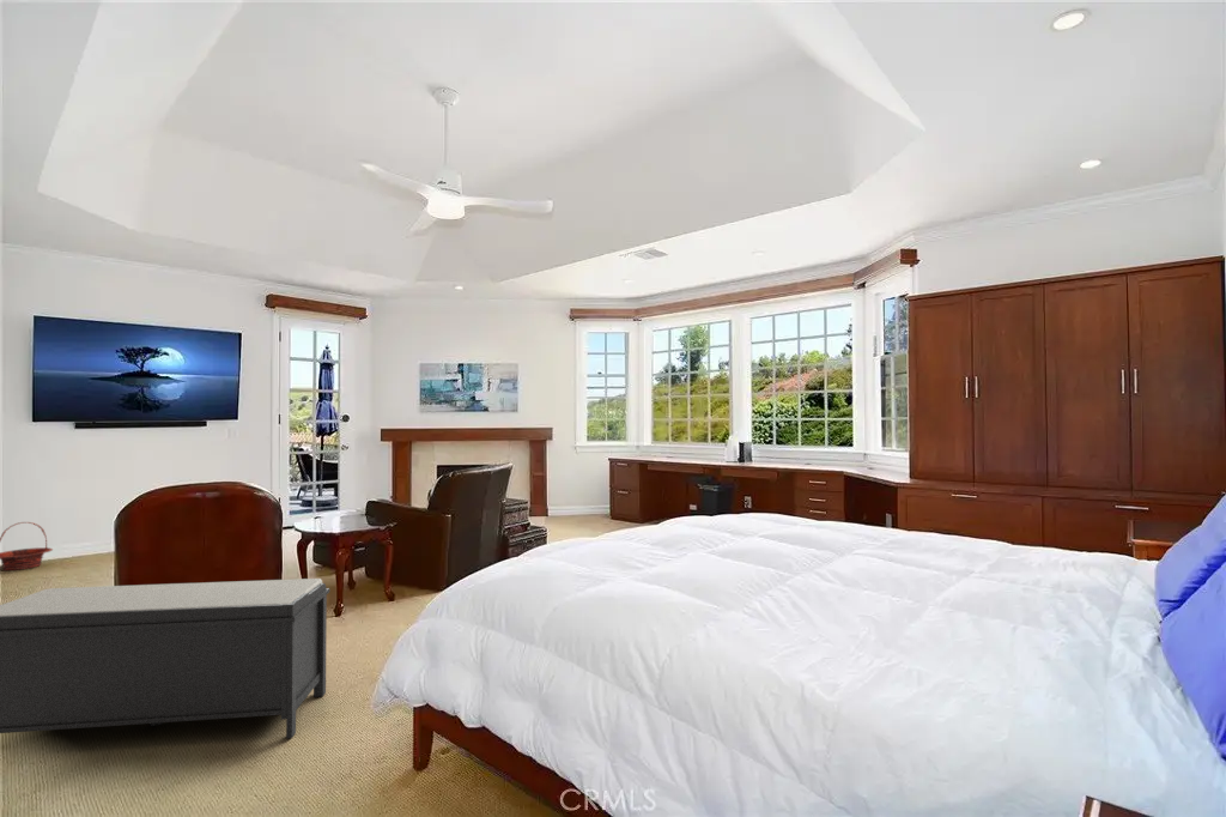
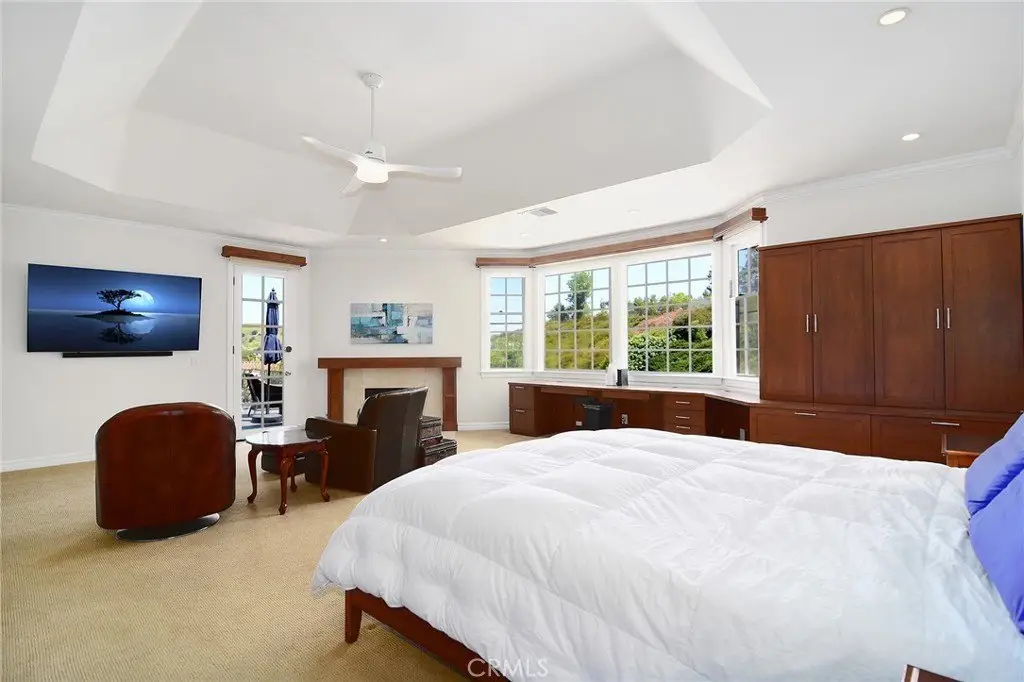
- bench [0,577,330,739]
- basket [0,521,54,571]
